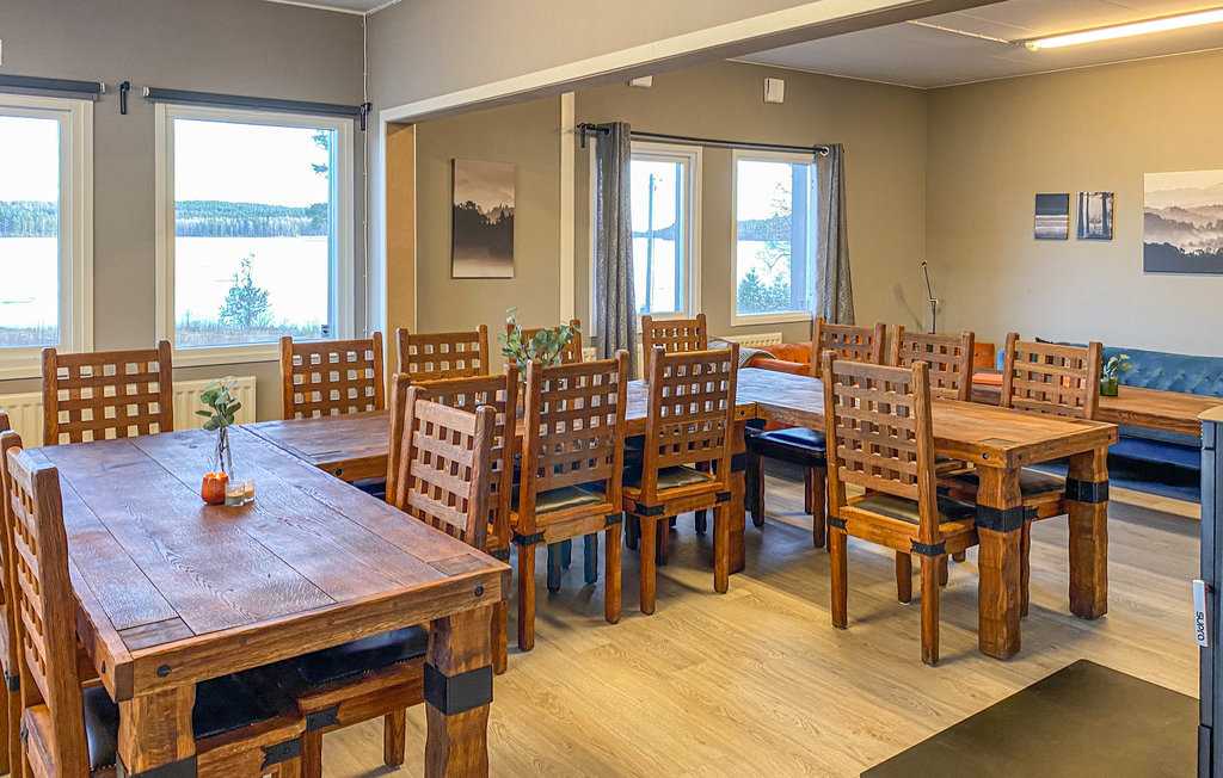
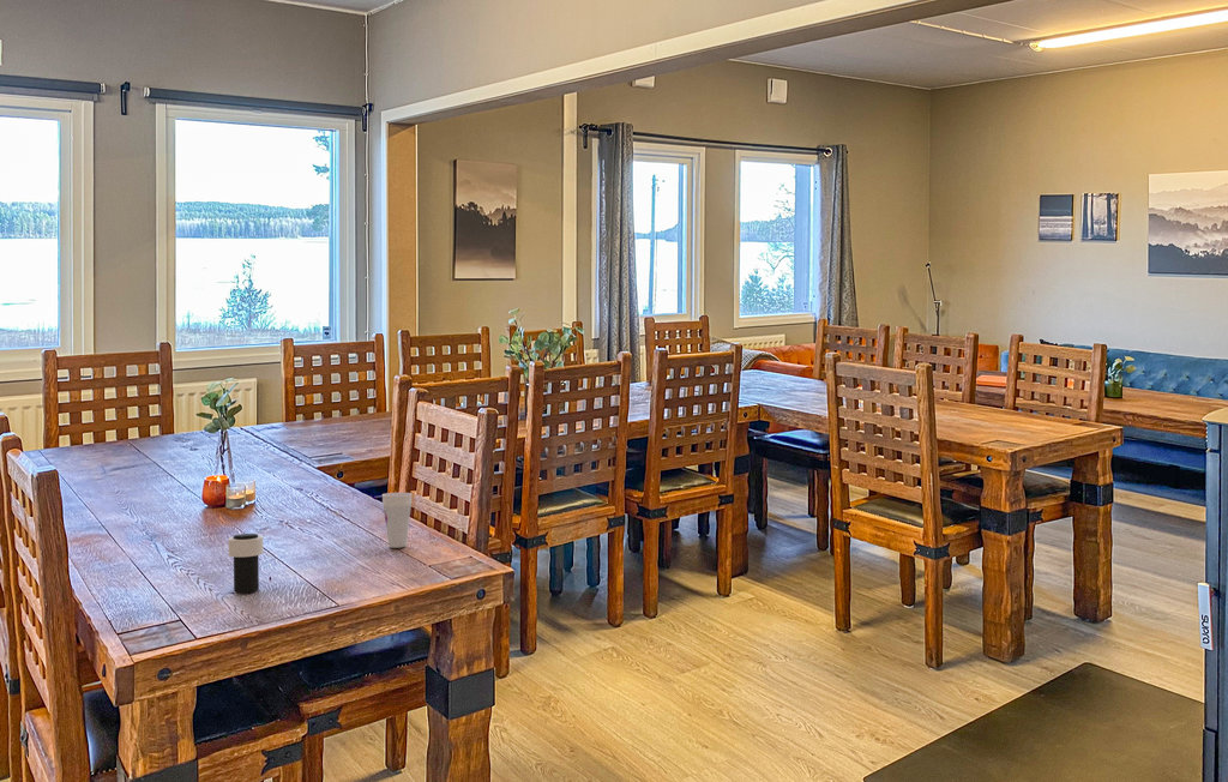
+ cup [381,492,414,549]
+ cup [227,533,265,594]
